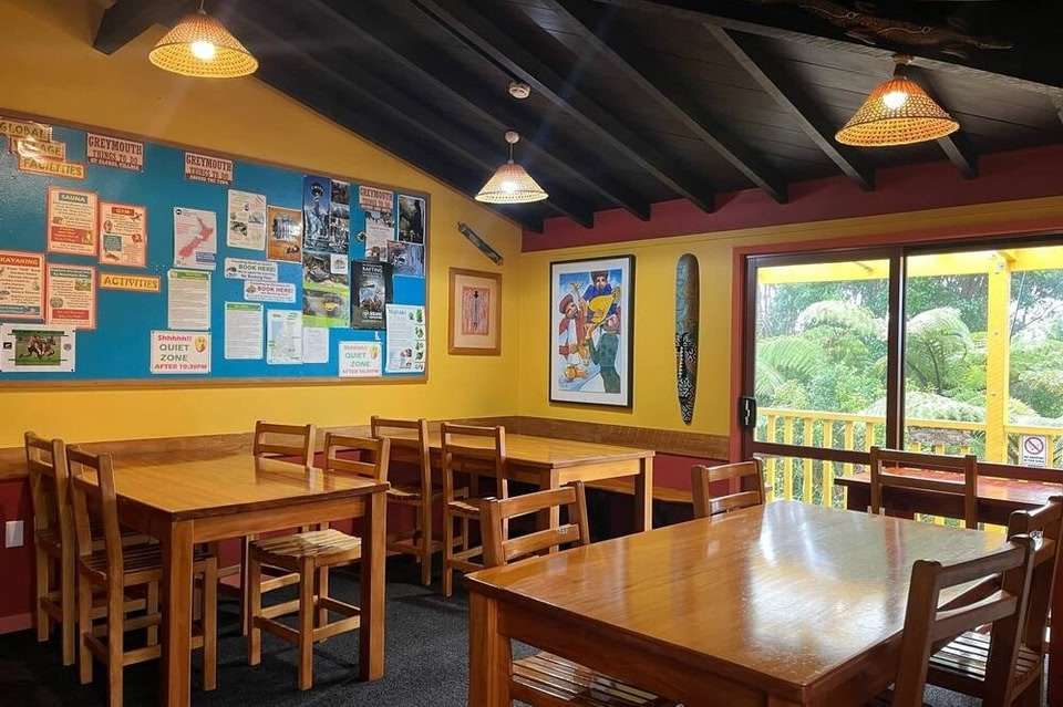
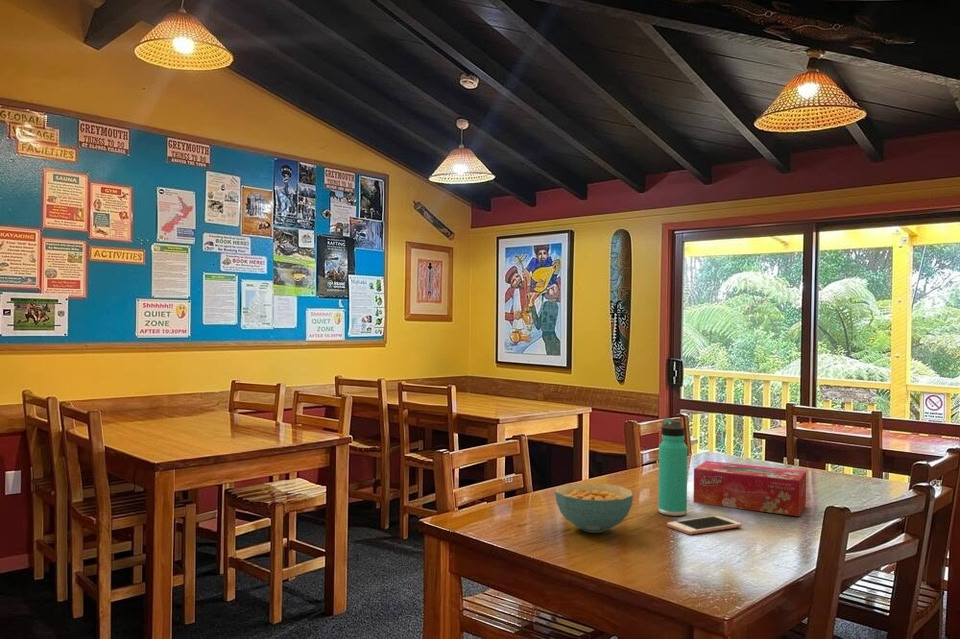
+ cell phone [666,515,743,536]
+ tissue box [693,460,807,517]
+ thermos bottle [657,417,688,517]
+ cereal bowl [554,482,634,534]
